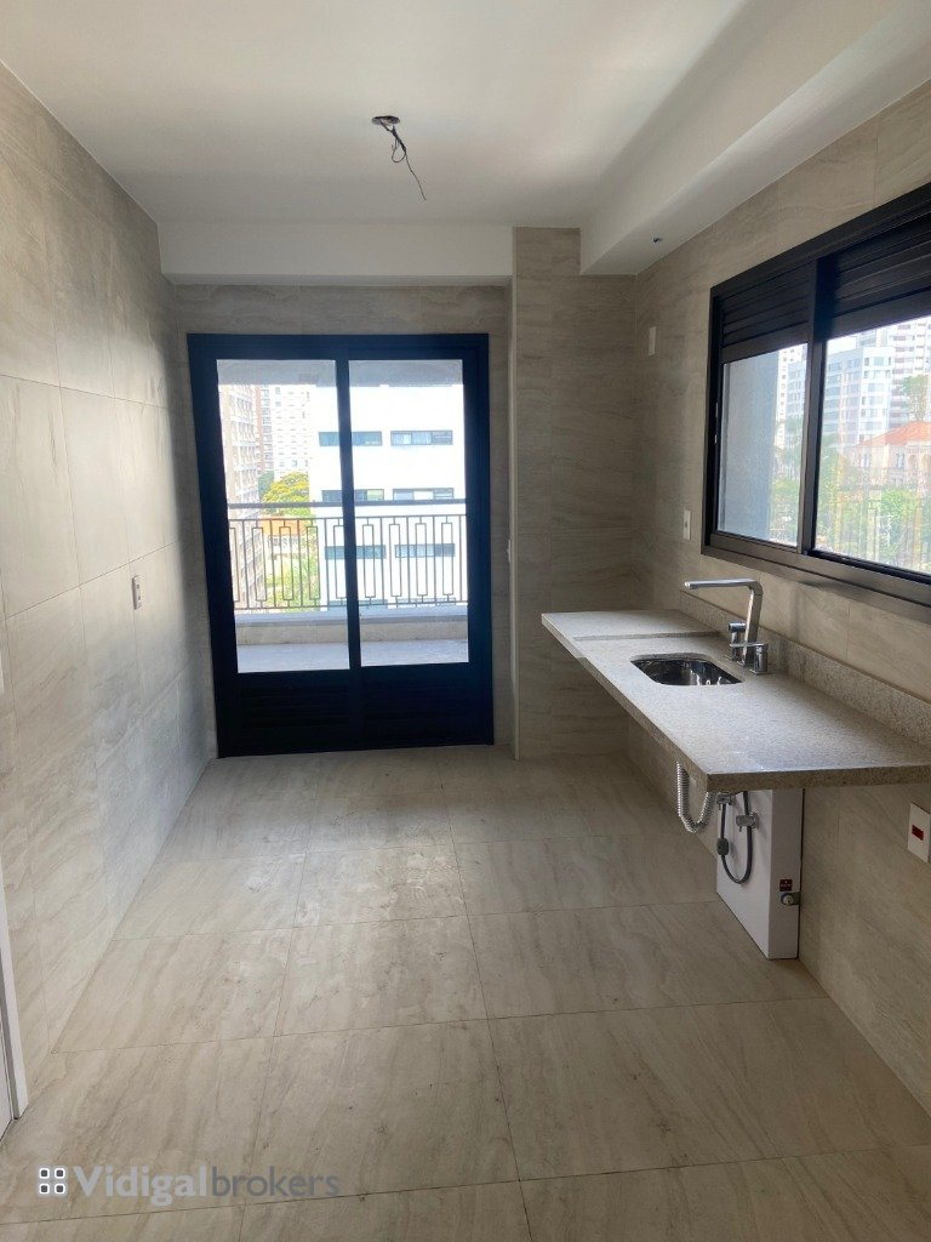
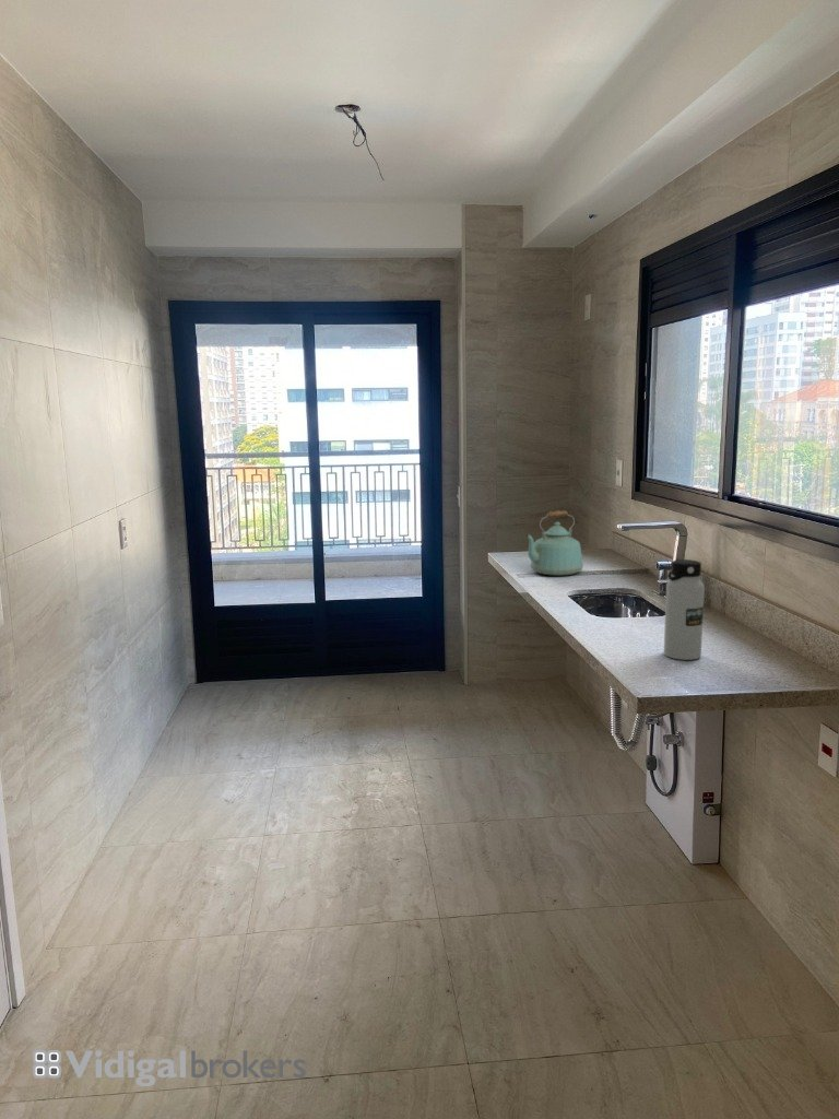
+ water bottle [663,558,706,661]
+ kettle [524,509,584,577]
